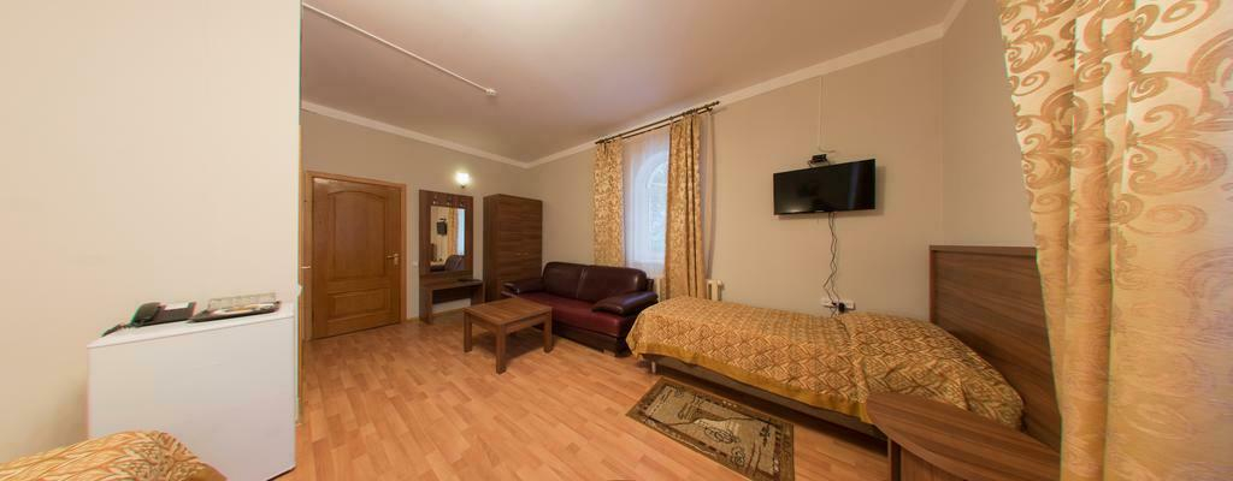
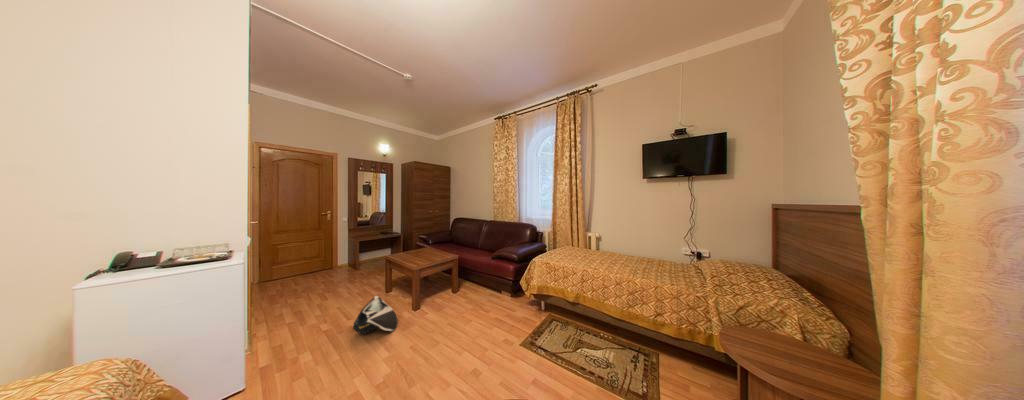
+ bag [352,294,399,335]
